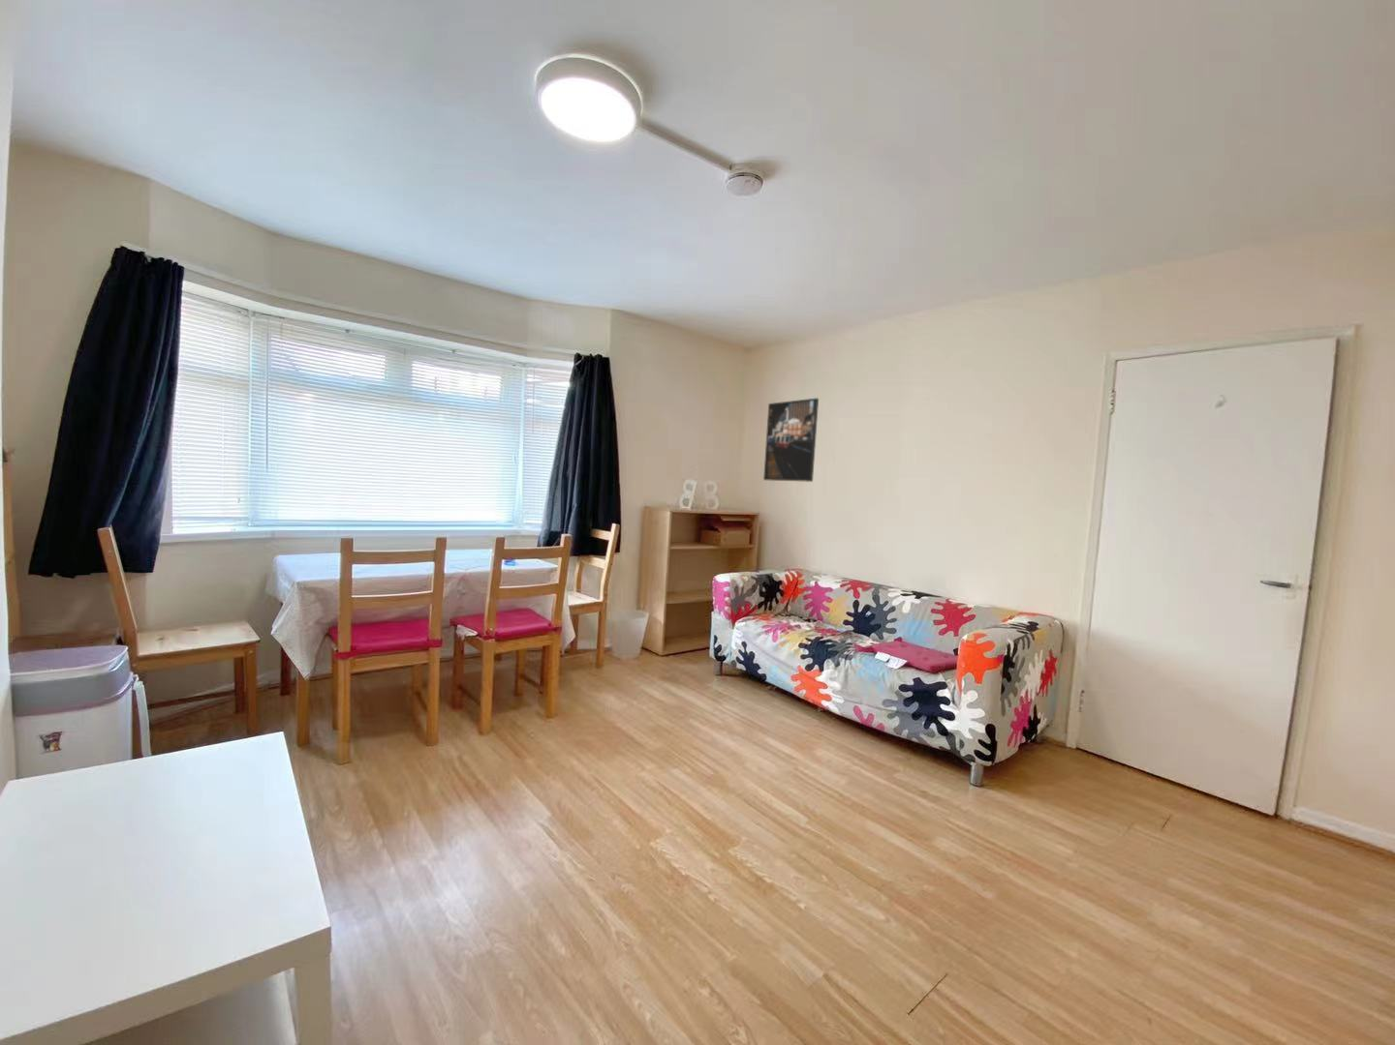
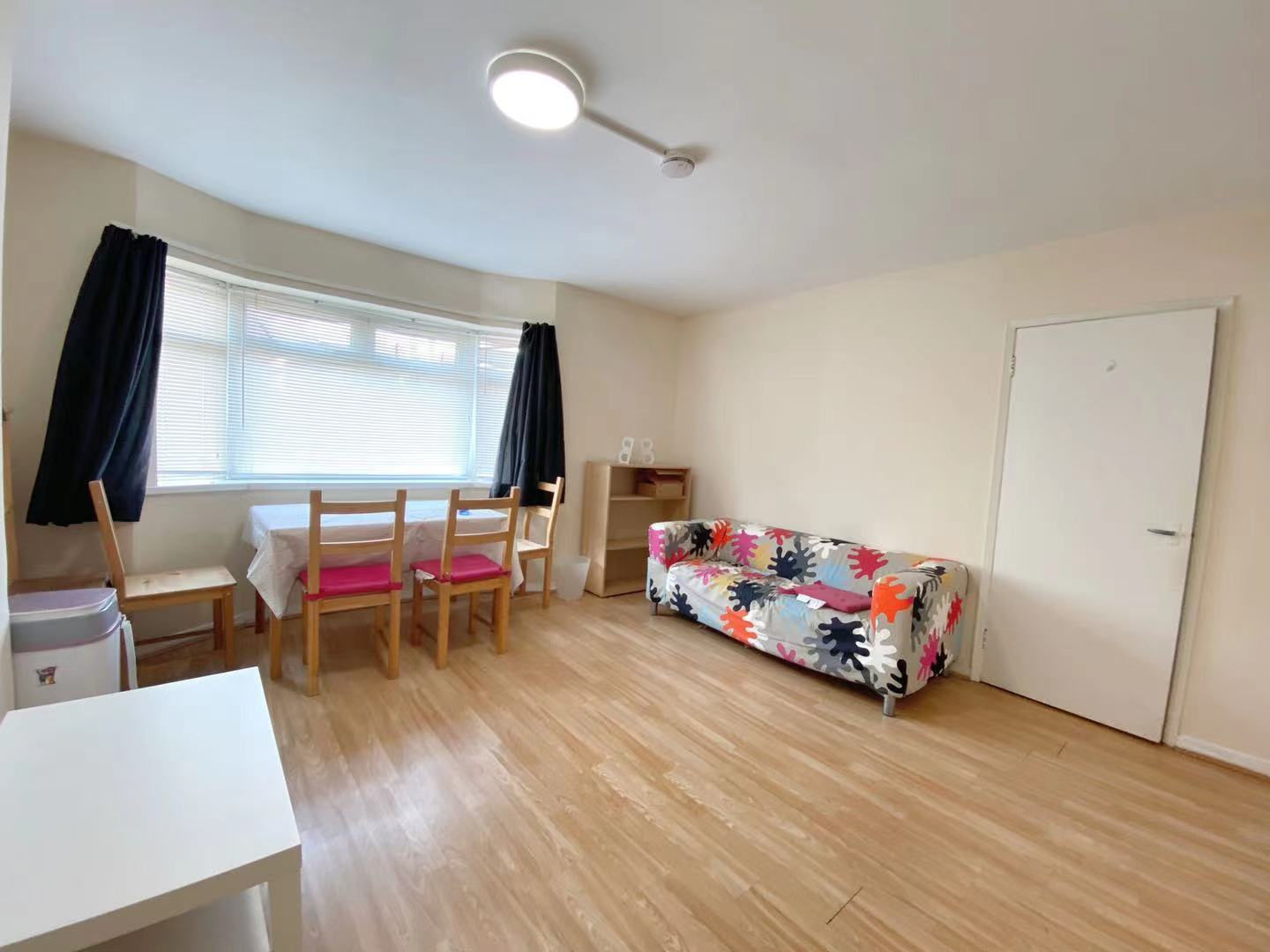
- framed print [762,396,819,483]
